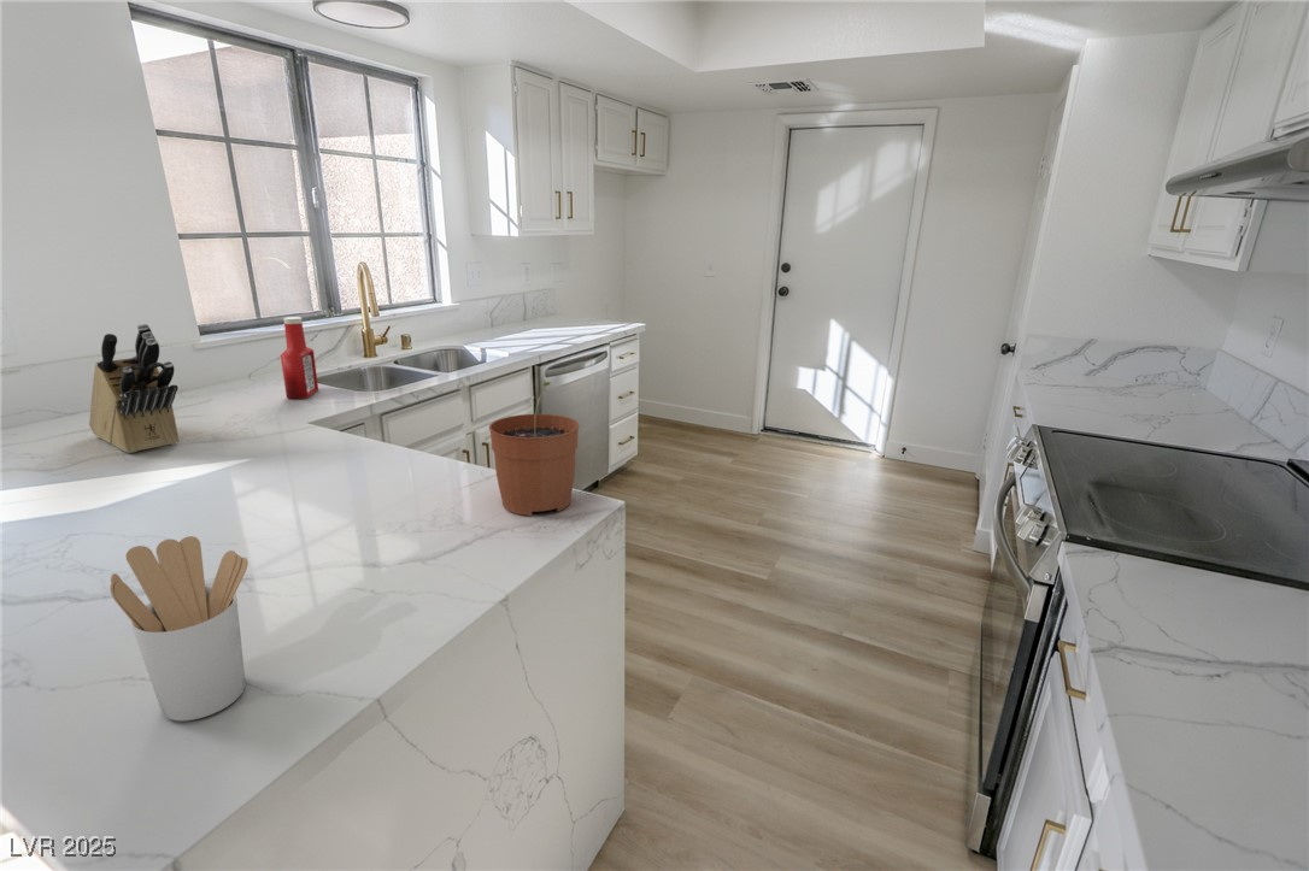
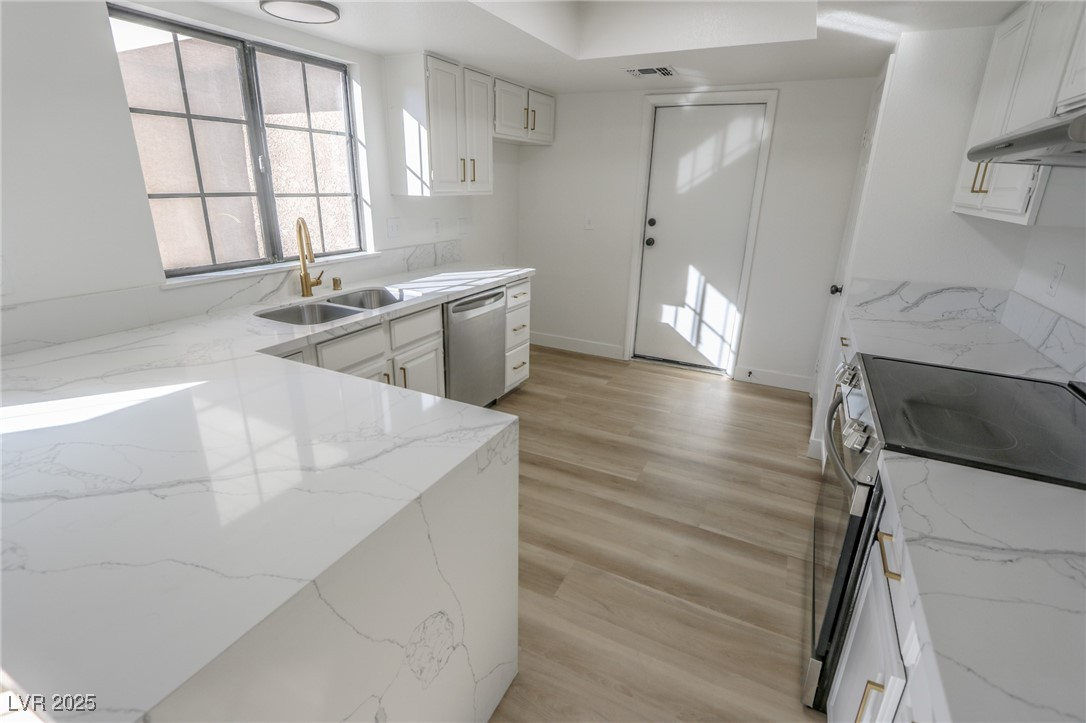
- knife block [88,323,181,454]
- utensil holder [110,535,250,722]
- plant pot [488,379,581,517]
- soap bottle [280,316,319,400]
